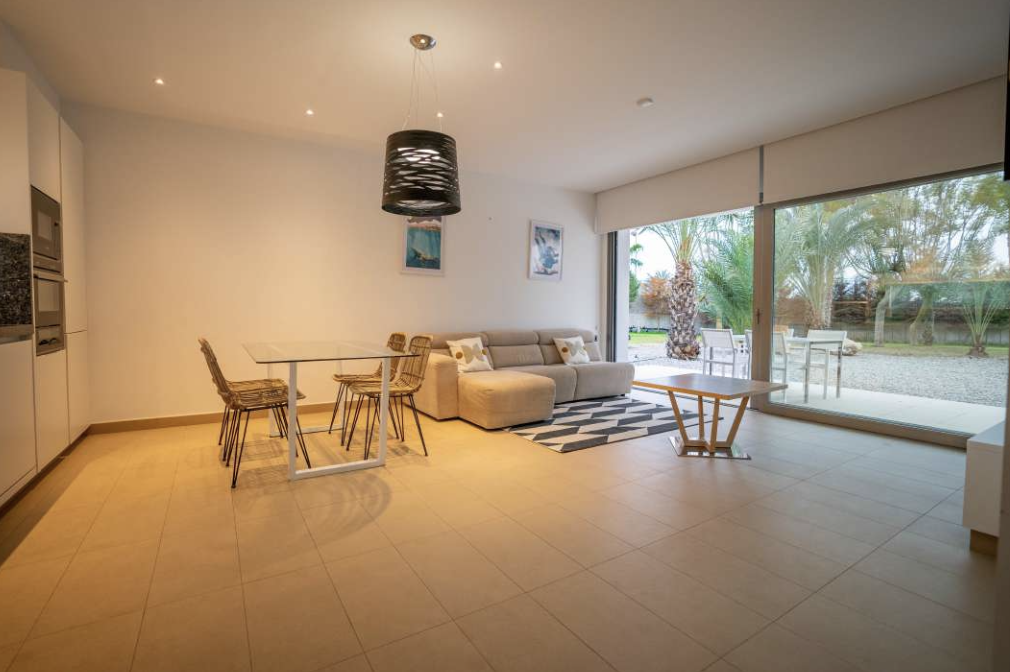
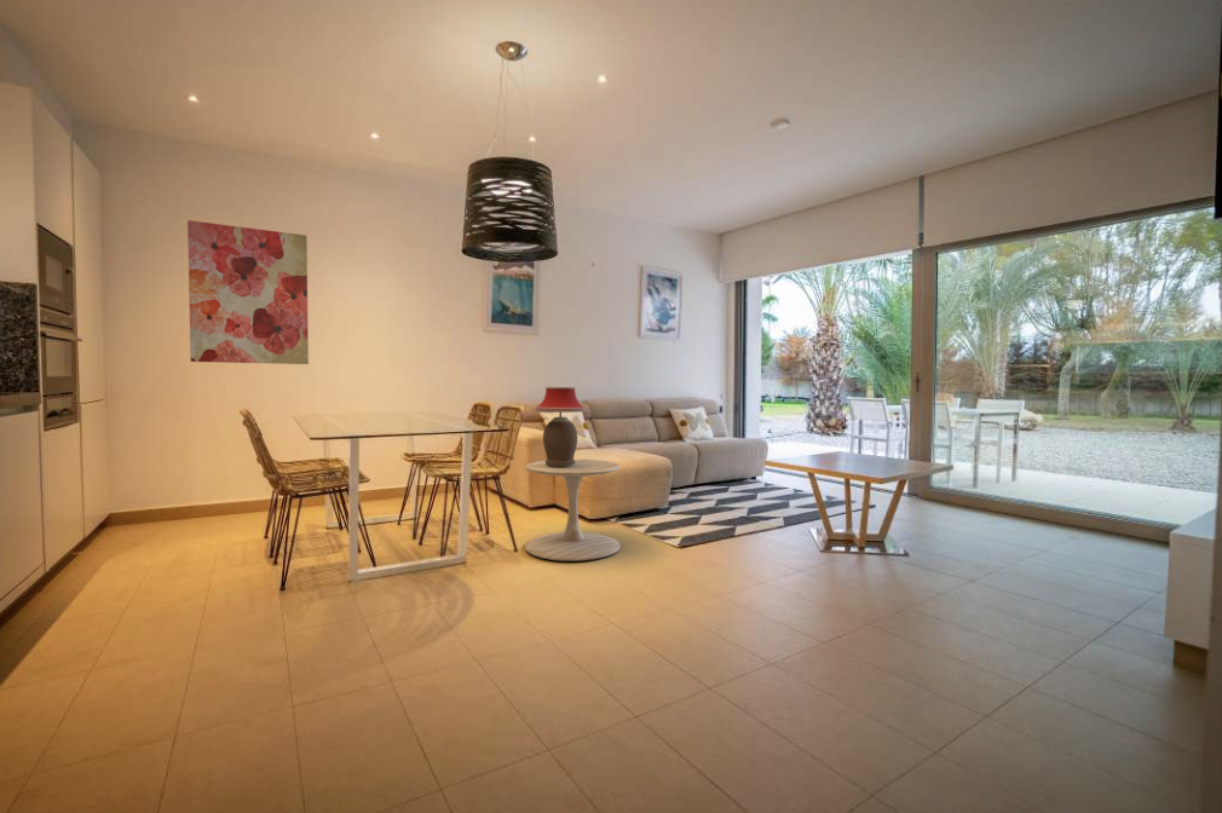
+ table lamp [535,386,587,467]
+ side table [524,457,622,563]
+ wall art [186,219,310,365]
